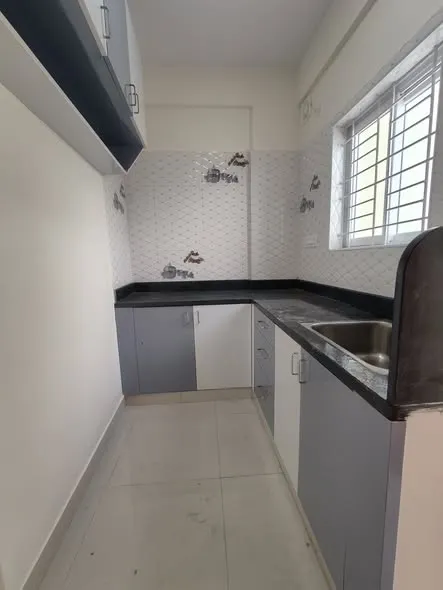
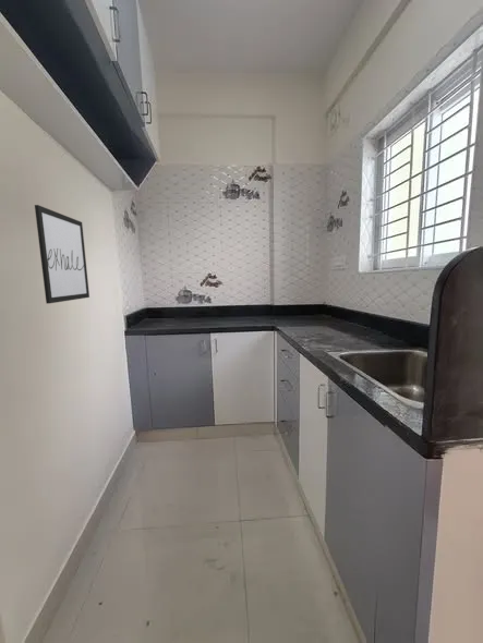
+ wall art [34,204,90,305]
